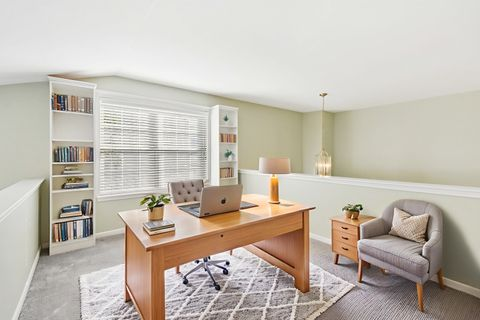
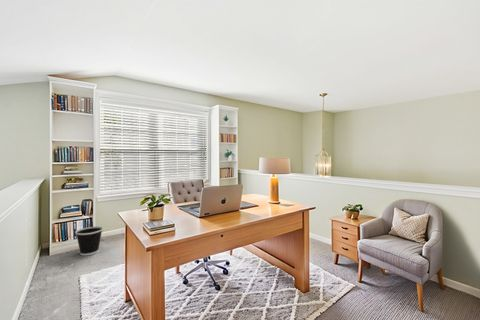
+ wastebasket [74,226,104,257]
